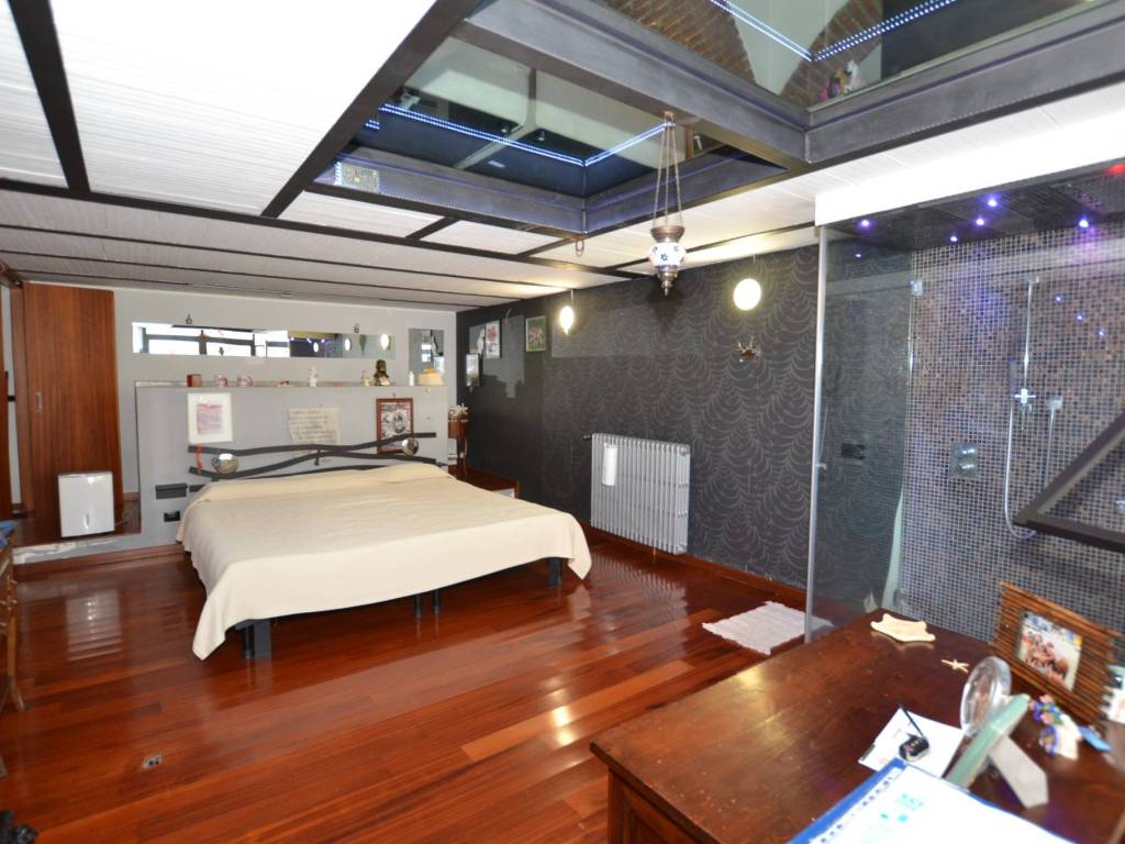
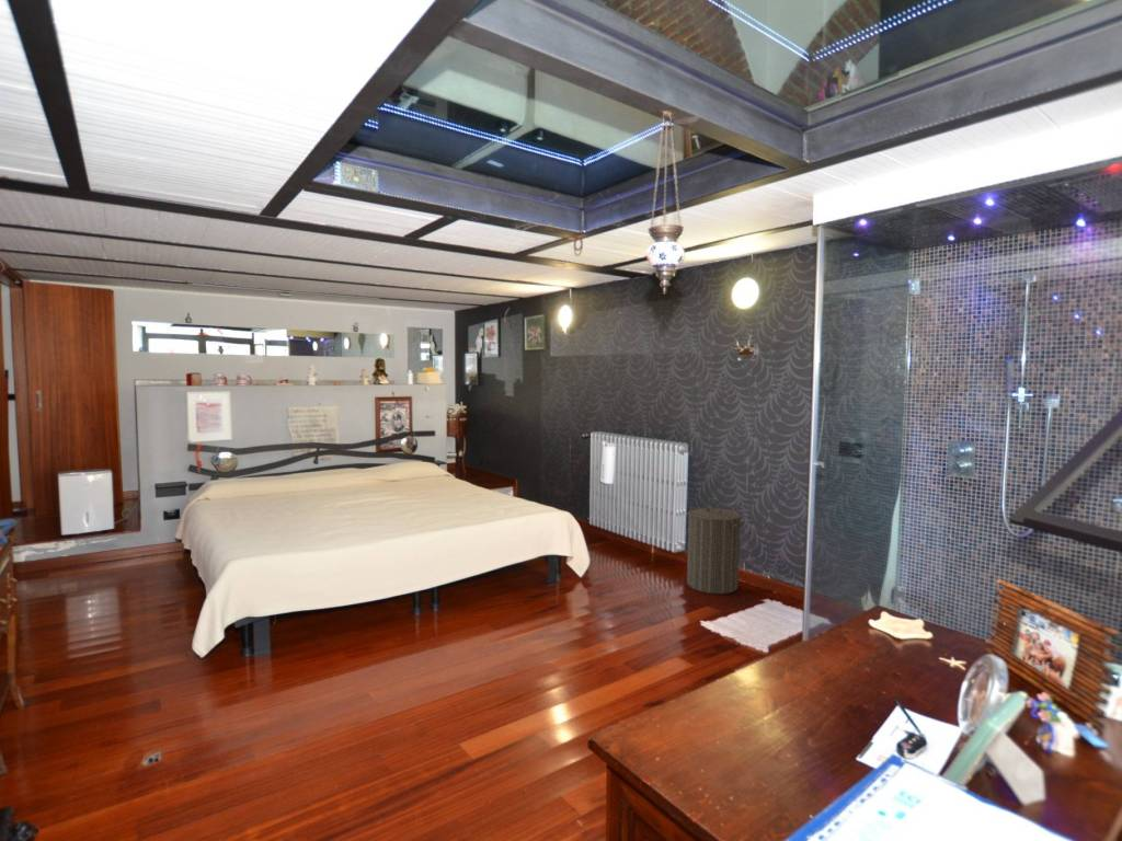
+ laundry hamper [686,500,745,596]
